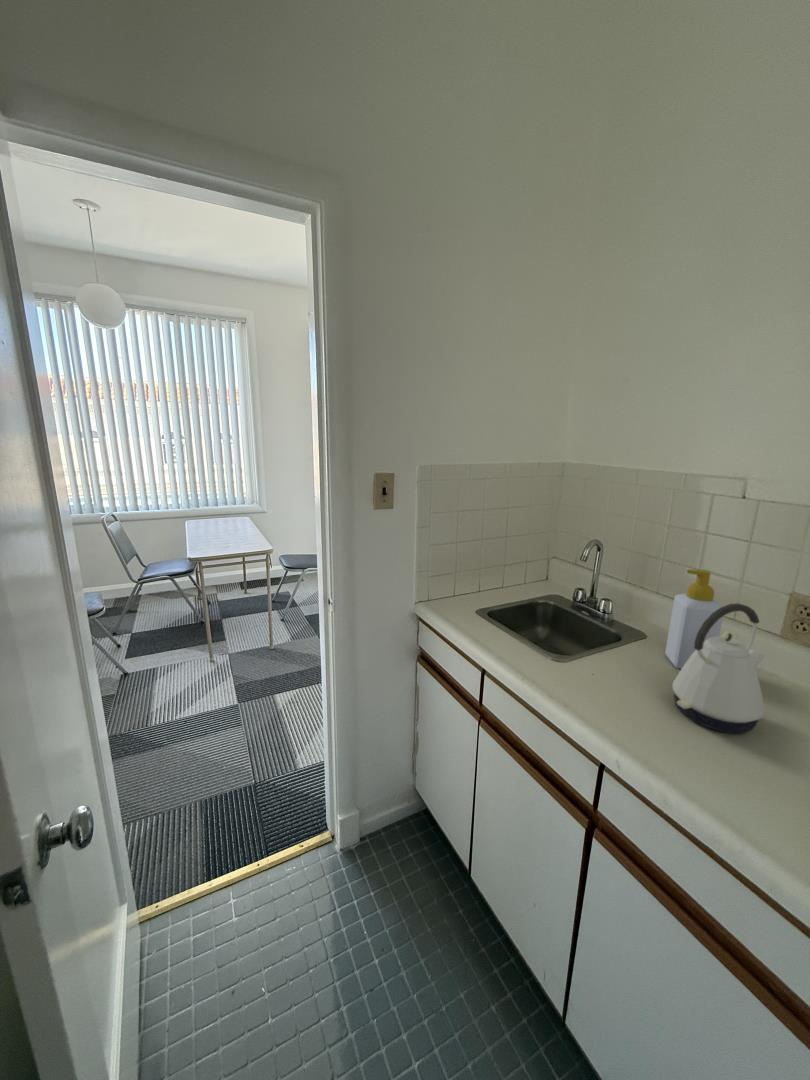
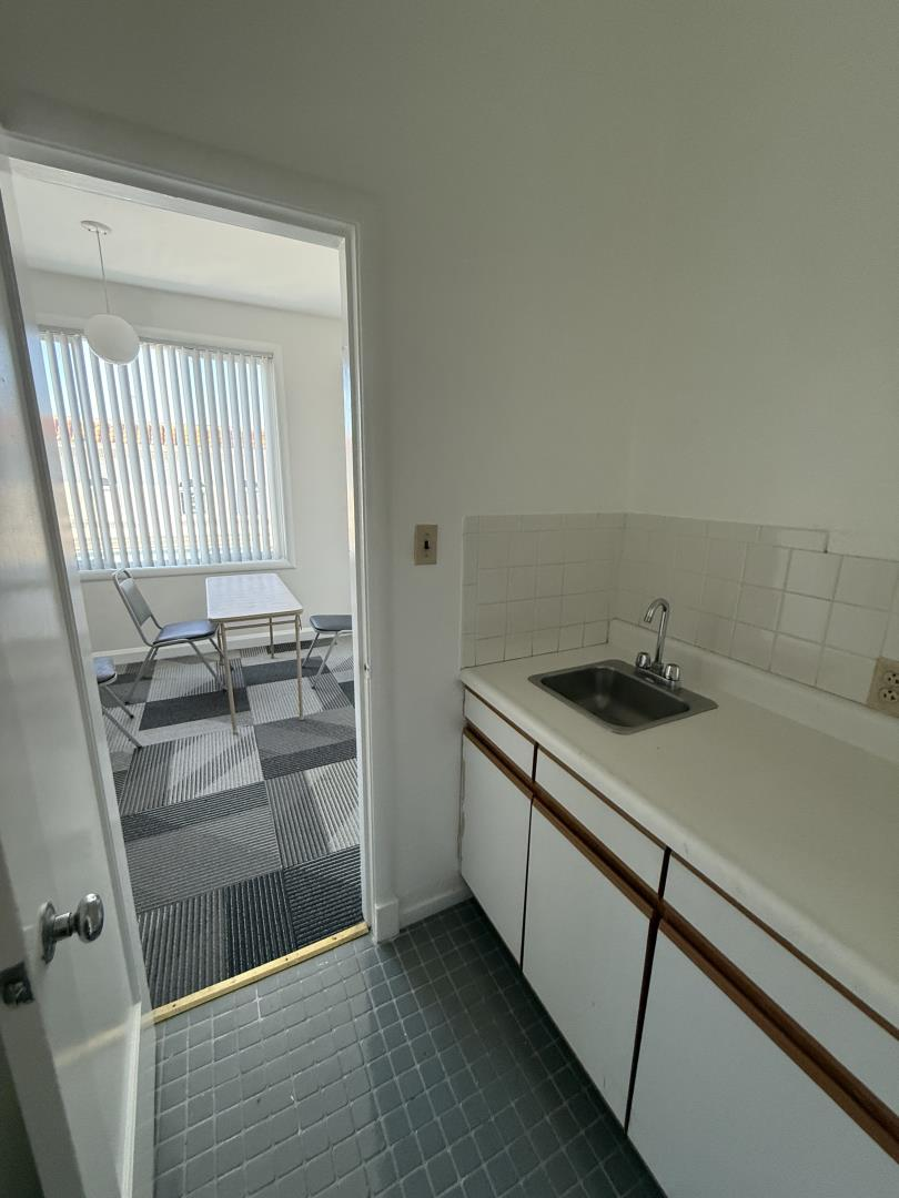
- soap bottle [664,568,724,670]
- kettle [671,602,766,734]
